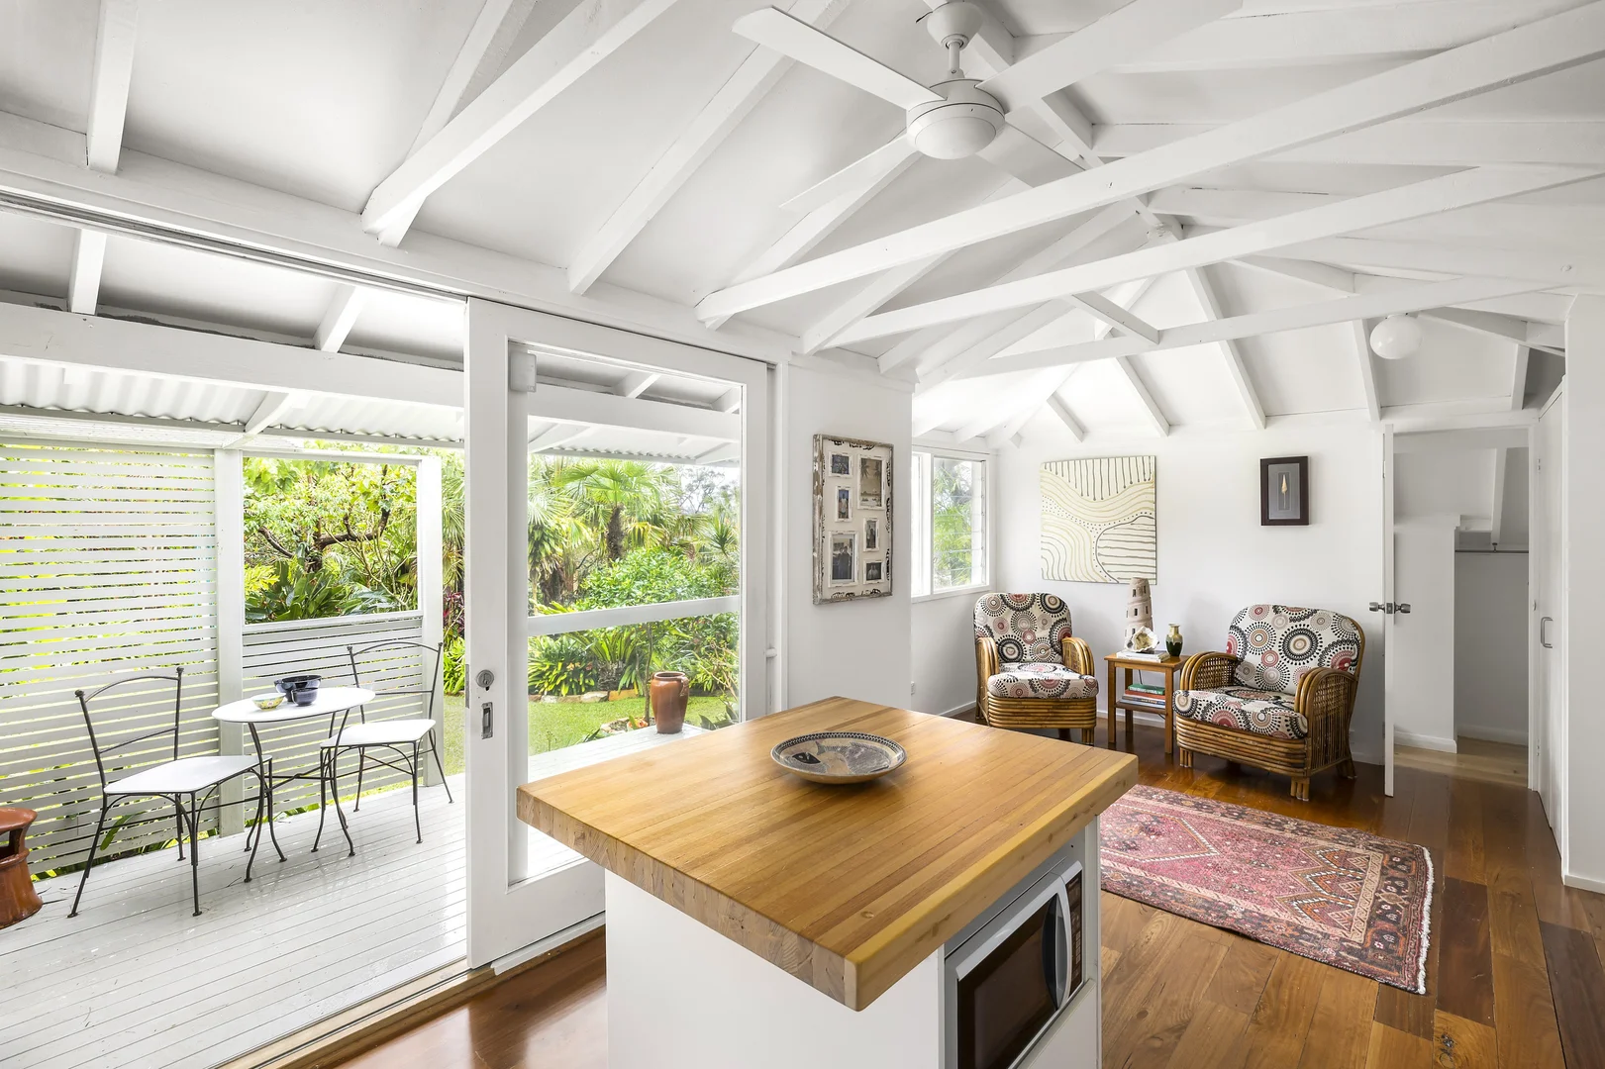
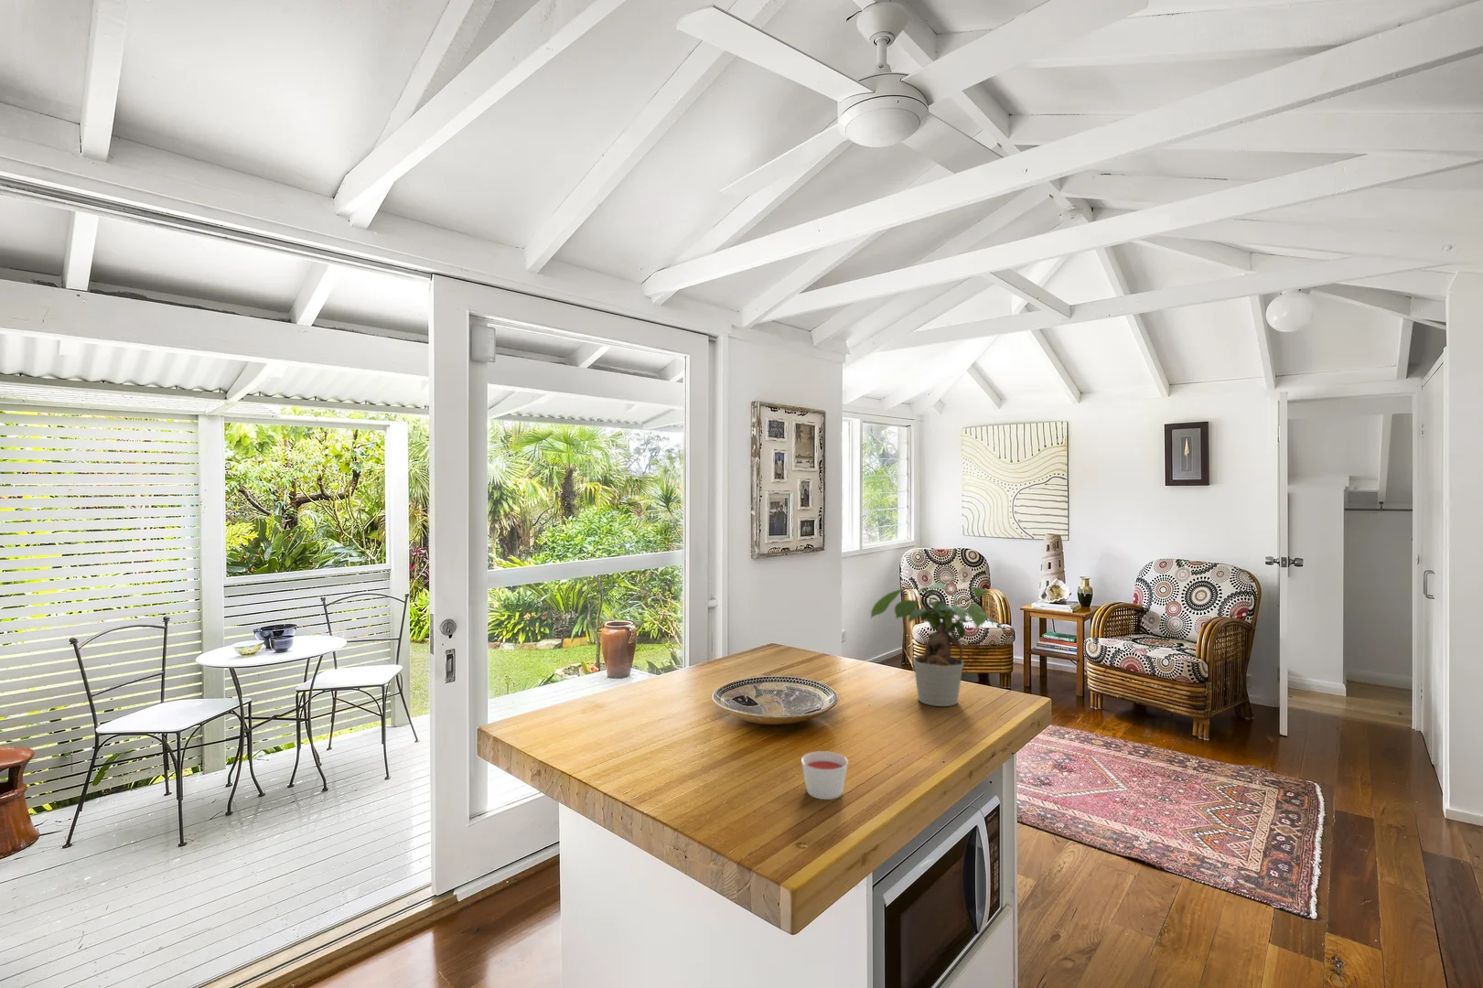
+ candle [800,750,849,801]
+ potted plant [870,582,1006,707]
